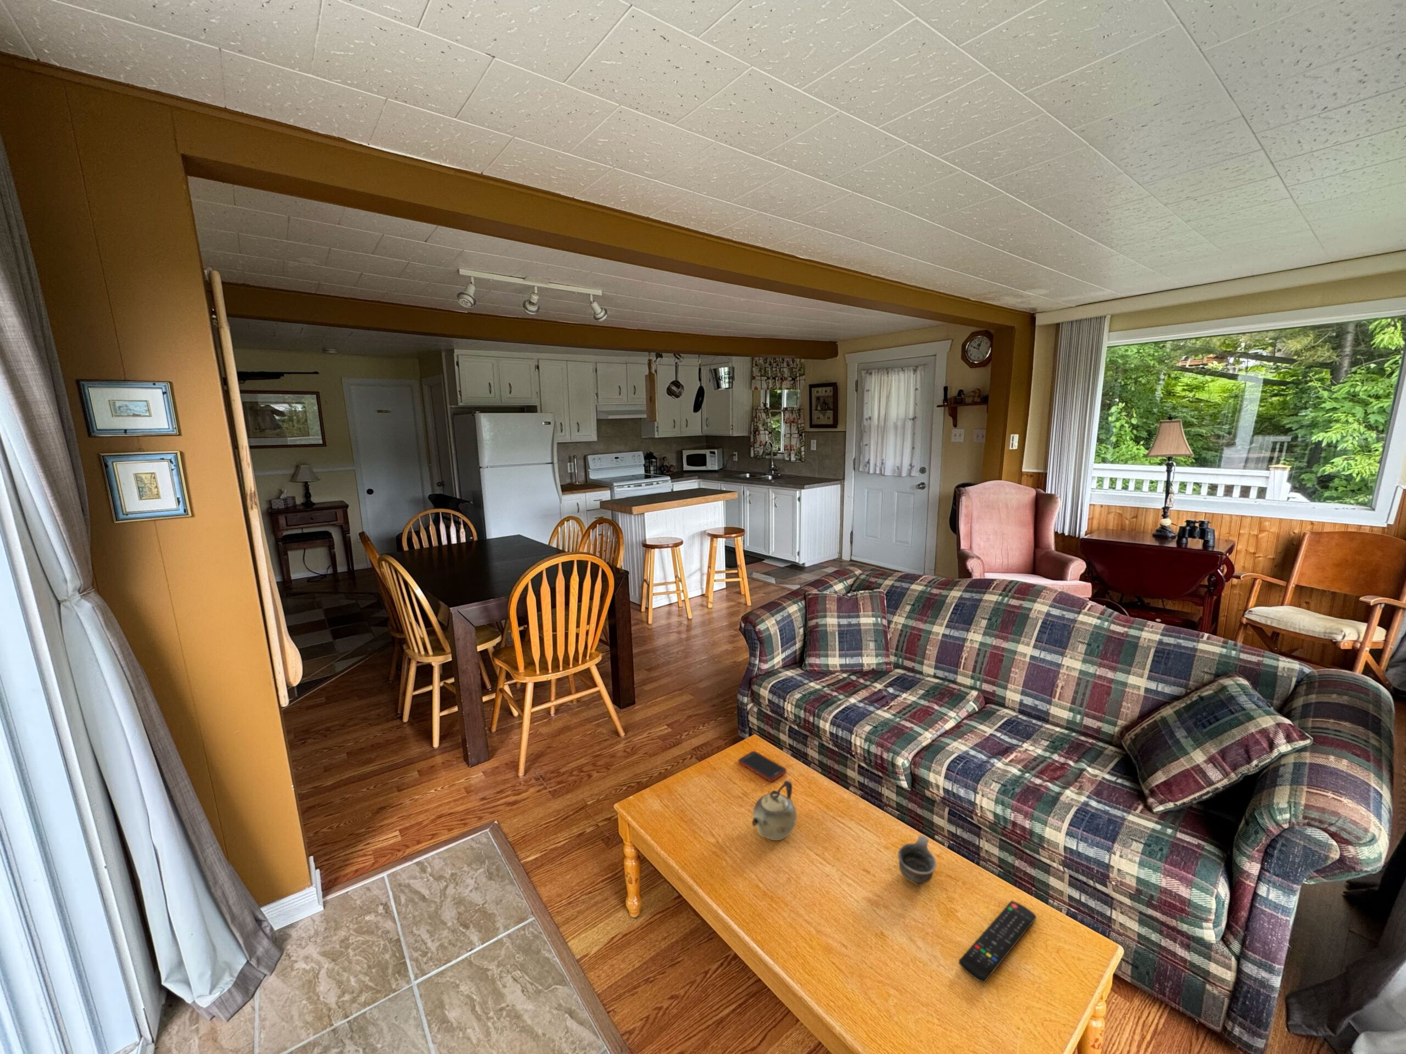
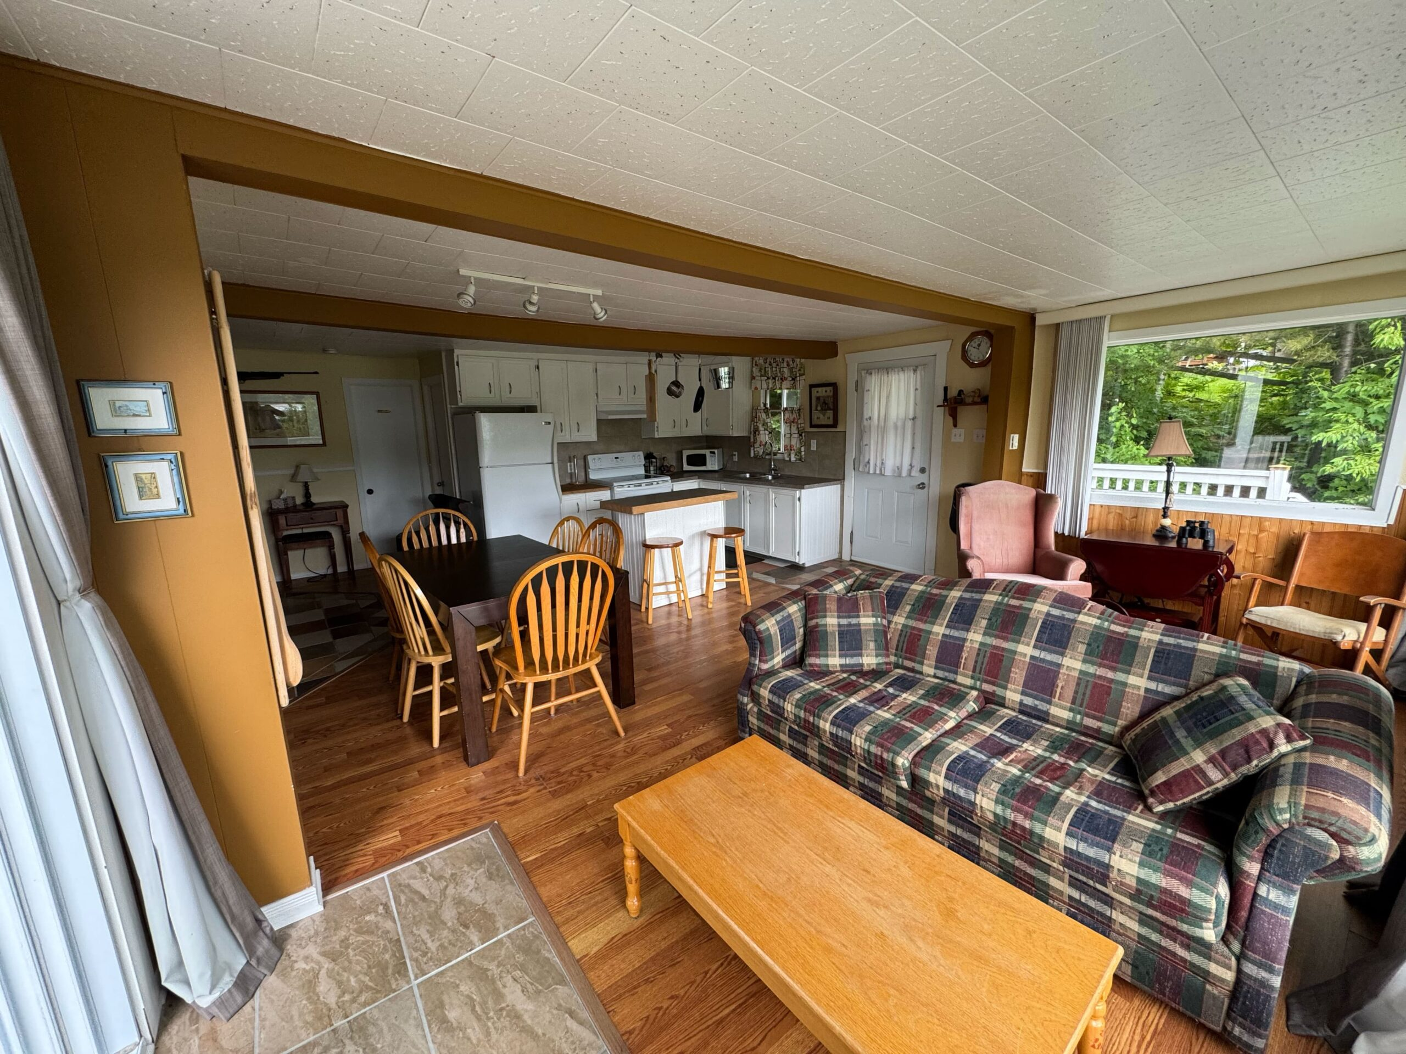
- cell phone [737,751,787,782]
- cup [898,835,937,887]
- remote control [958,900,1037,984]
- teapot [752,781,797,841]
